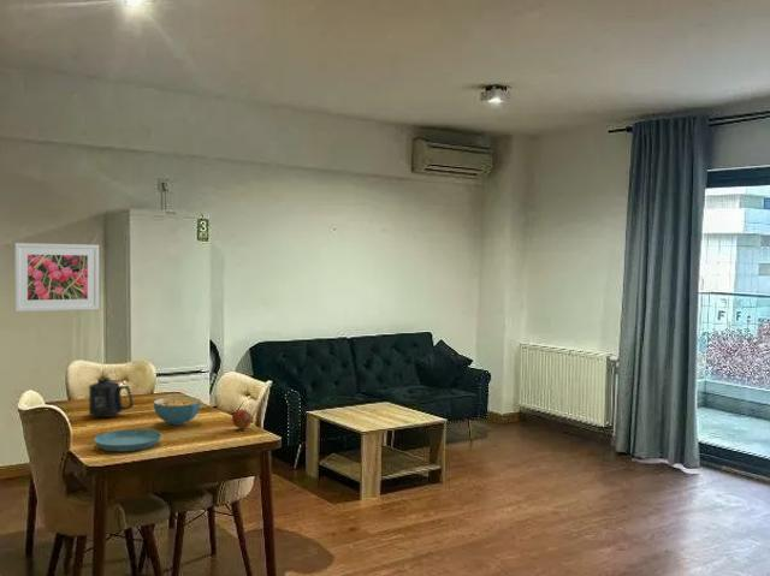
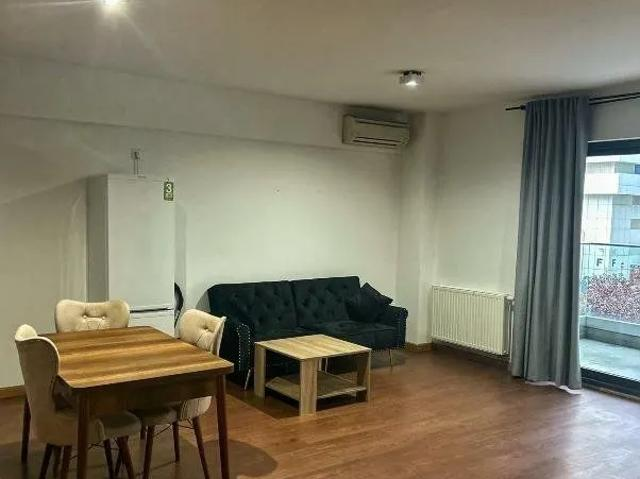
- saucer [93,428,162,452]
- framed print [13,242,100,313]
- cereal bowl [153,396,202,427]
- fruit [231,409,253,430]
- mug [88,376,135,418]
